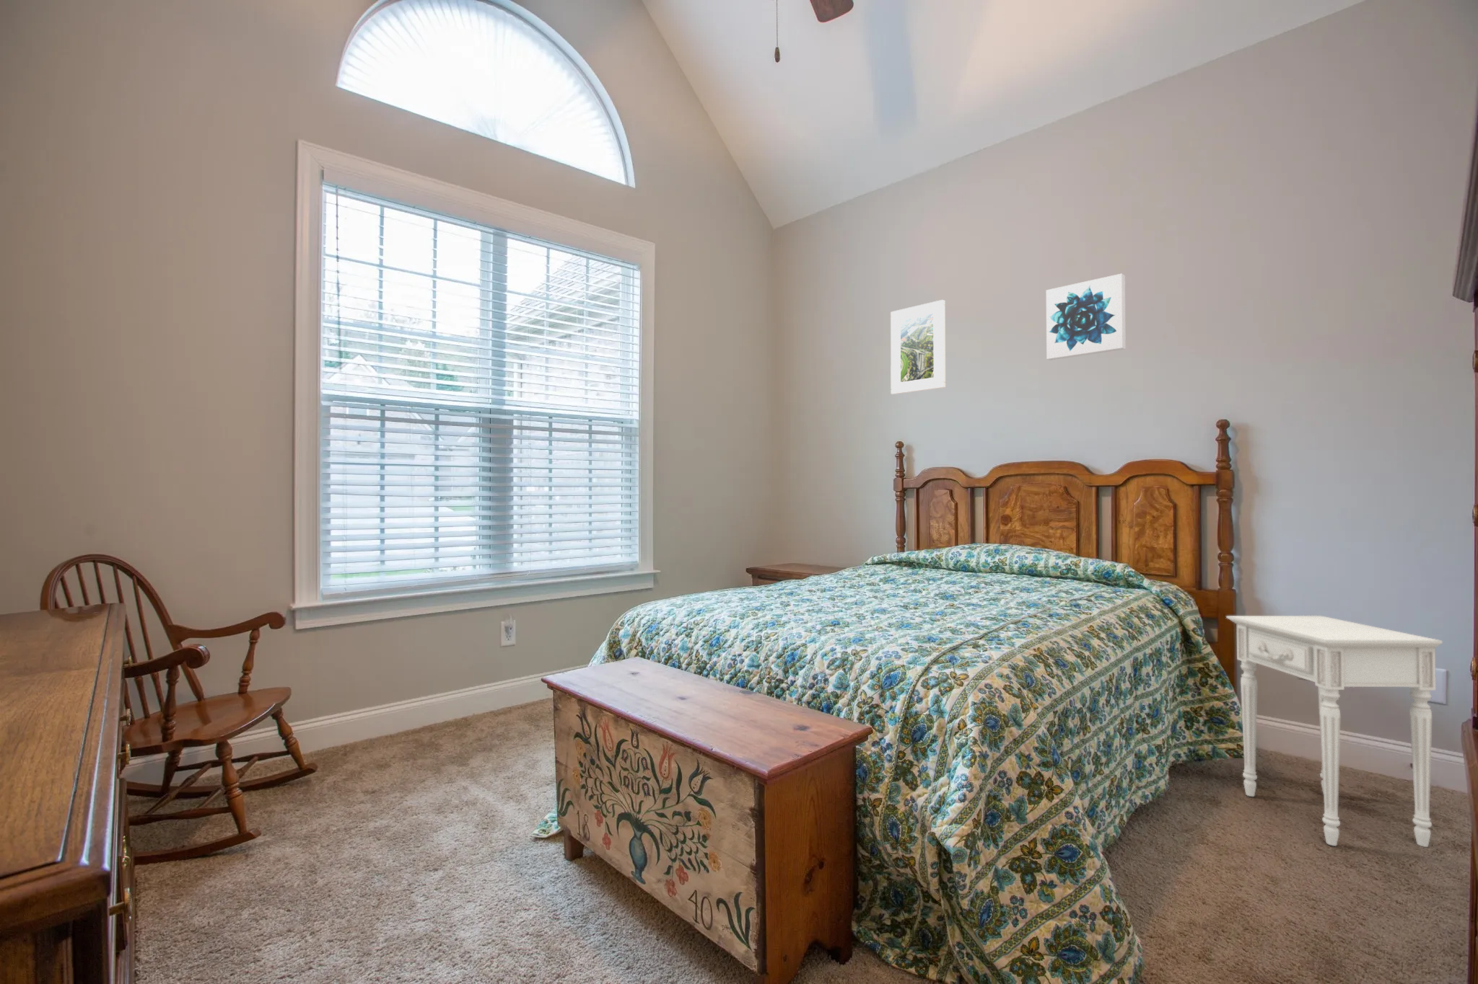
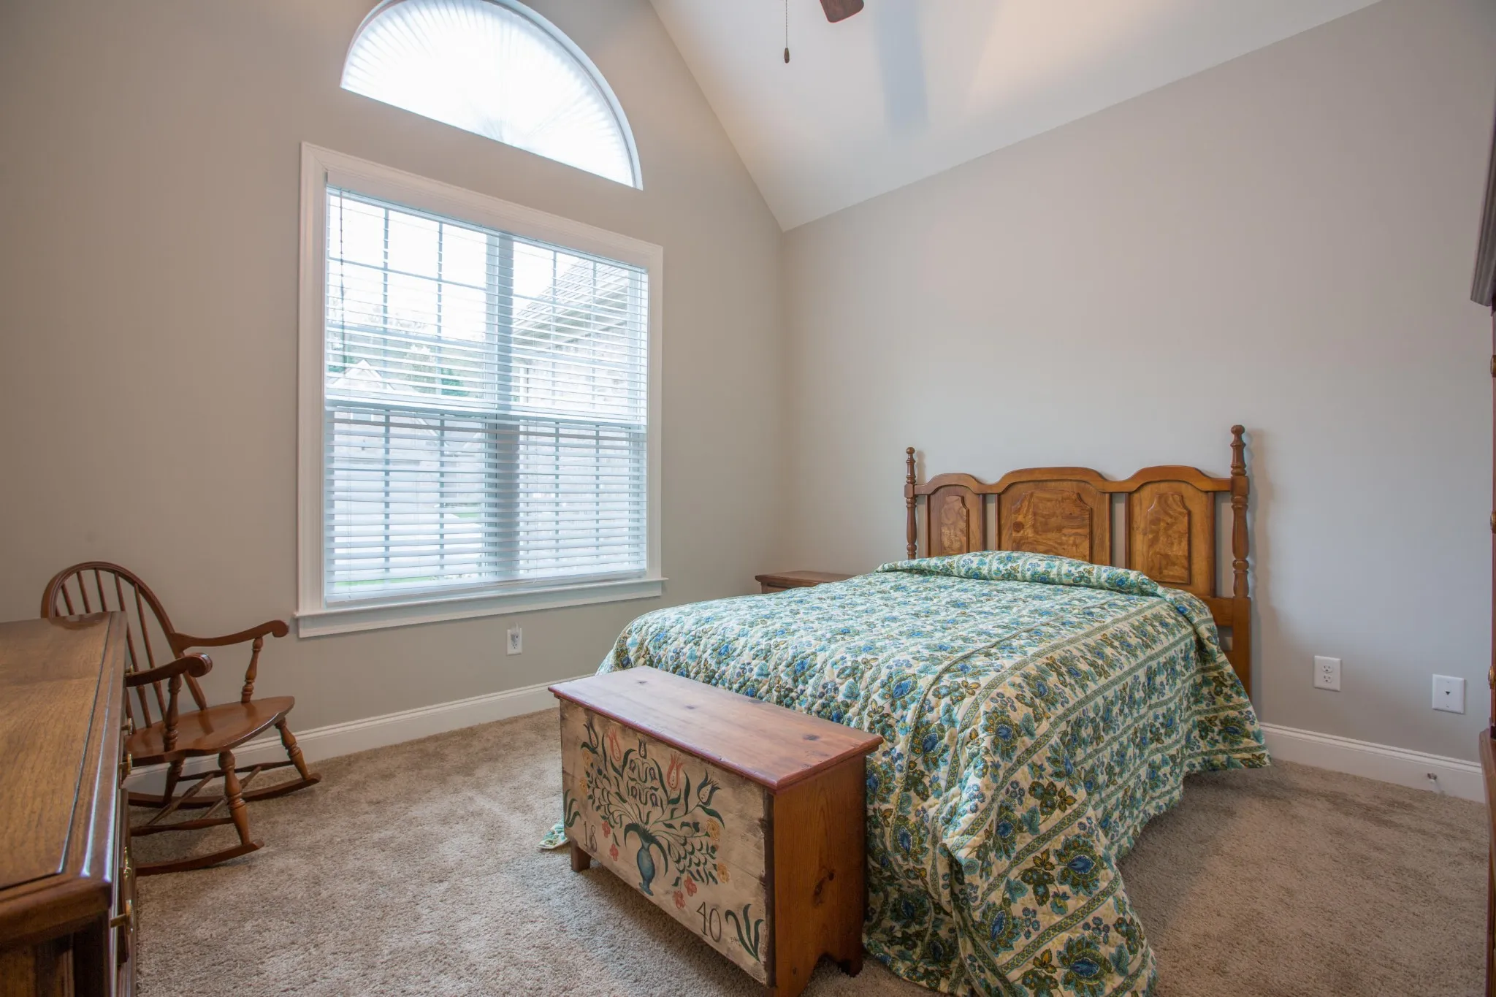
- wall art [1046,273,1126,361]
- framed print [890,299,946,395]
- nightstand [1225,615,1443,848]
